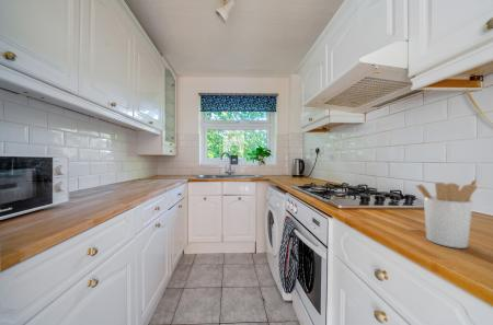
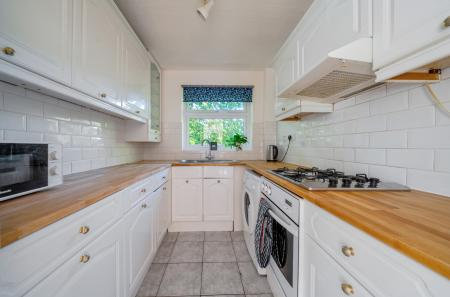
- utensil holder [414,177,478,249]
